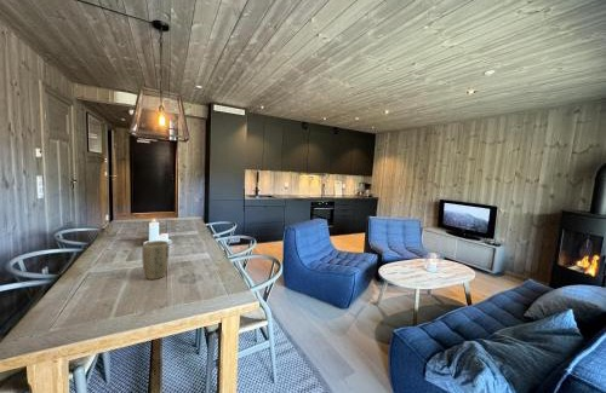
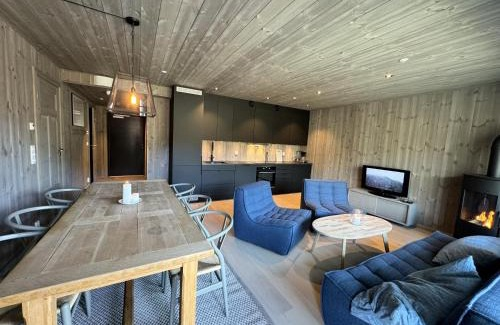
- plant pot [141,239,170,281]
